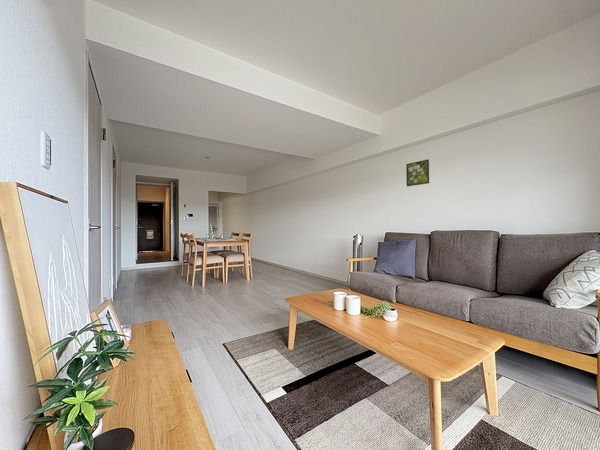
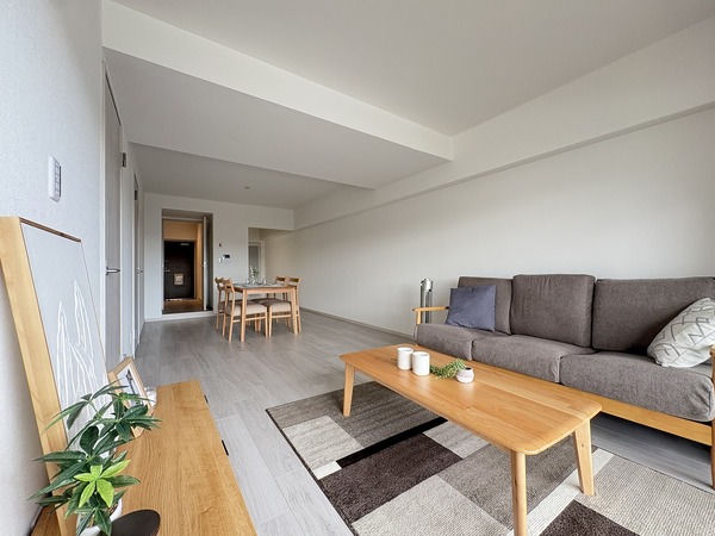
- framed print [405,158,430,187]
